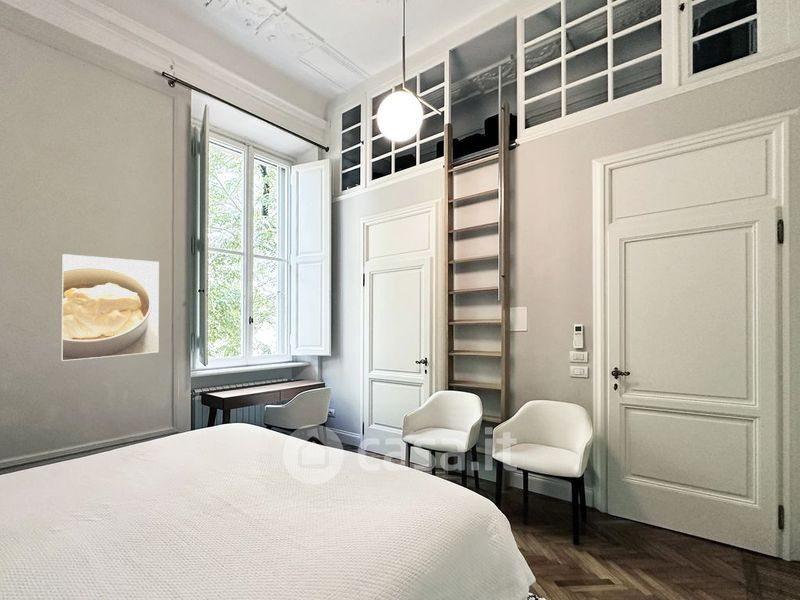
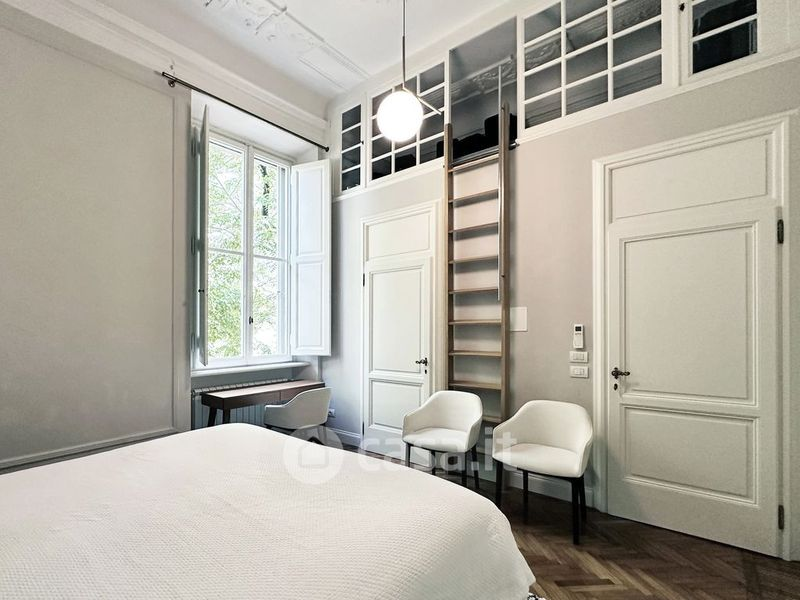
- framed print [59,253,160,362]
